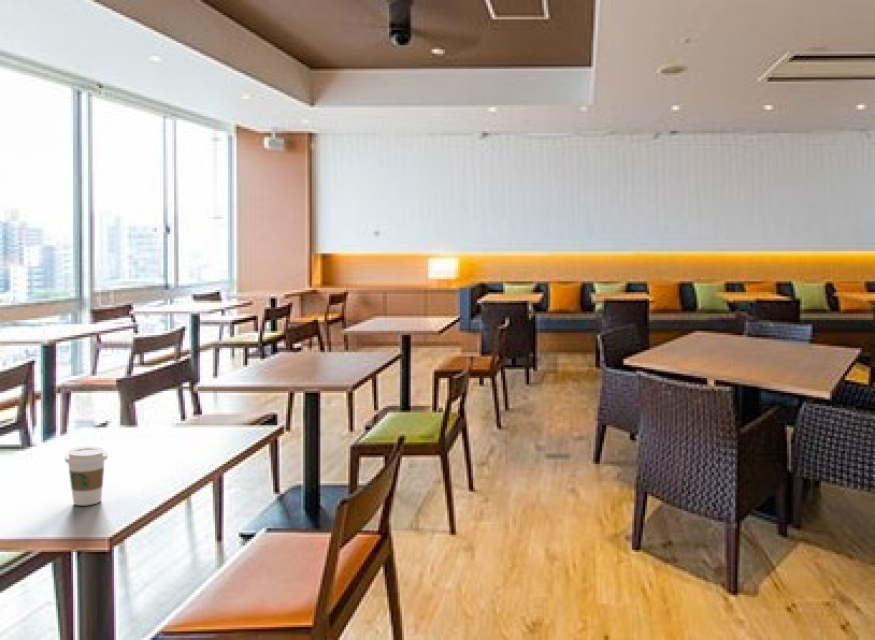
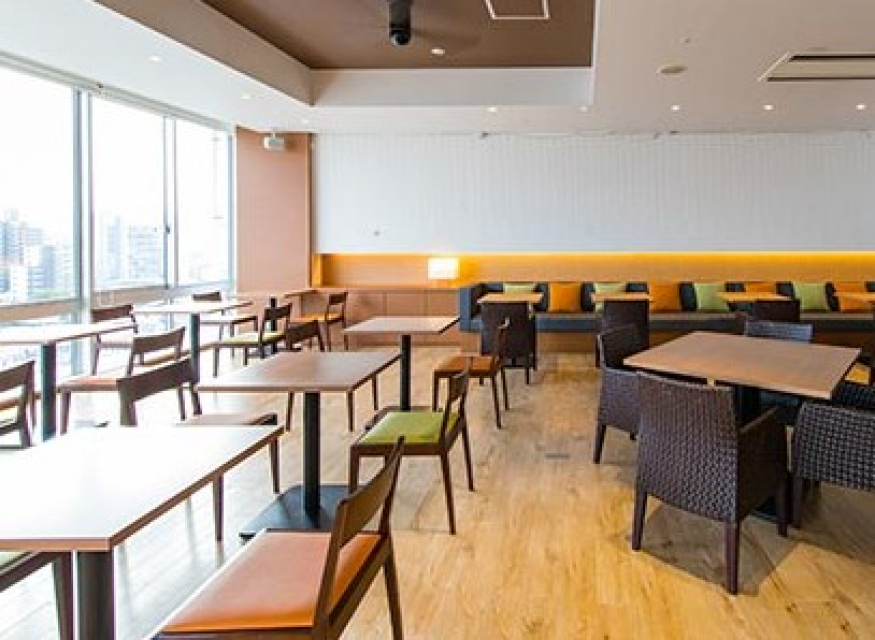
- coffee cup [64,445,109,506]
